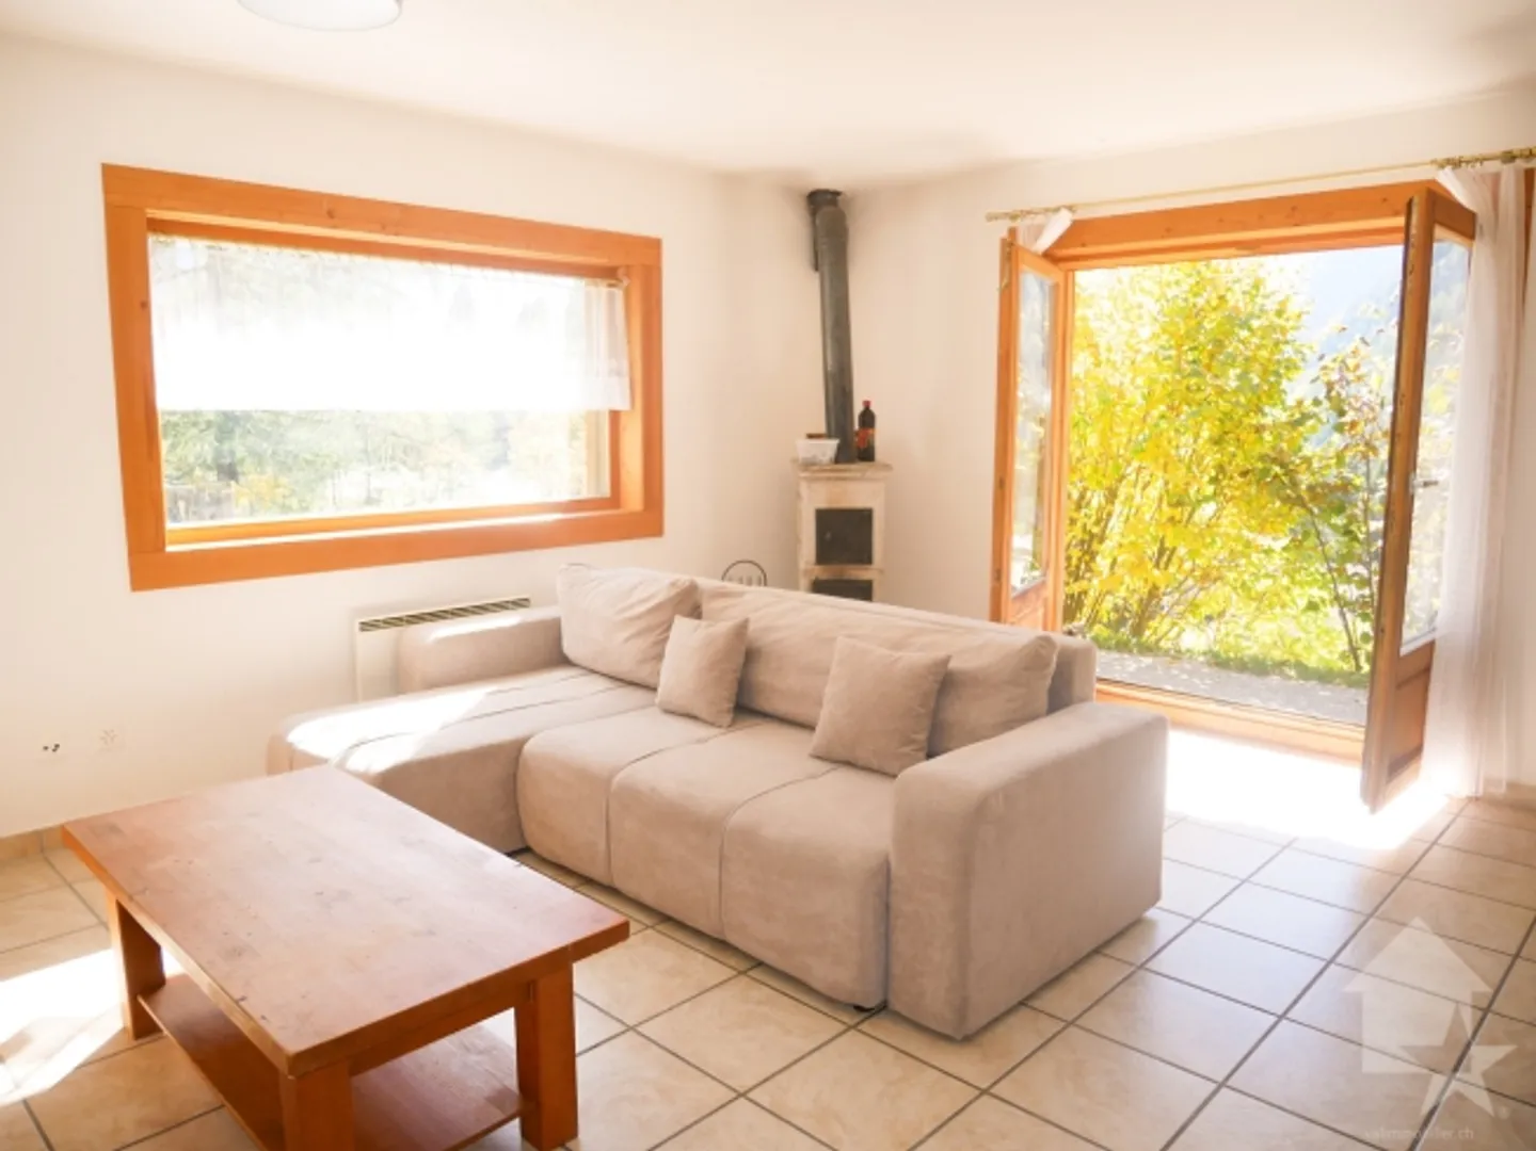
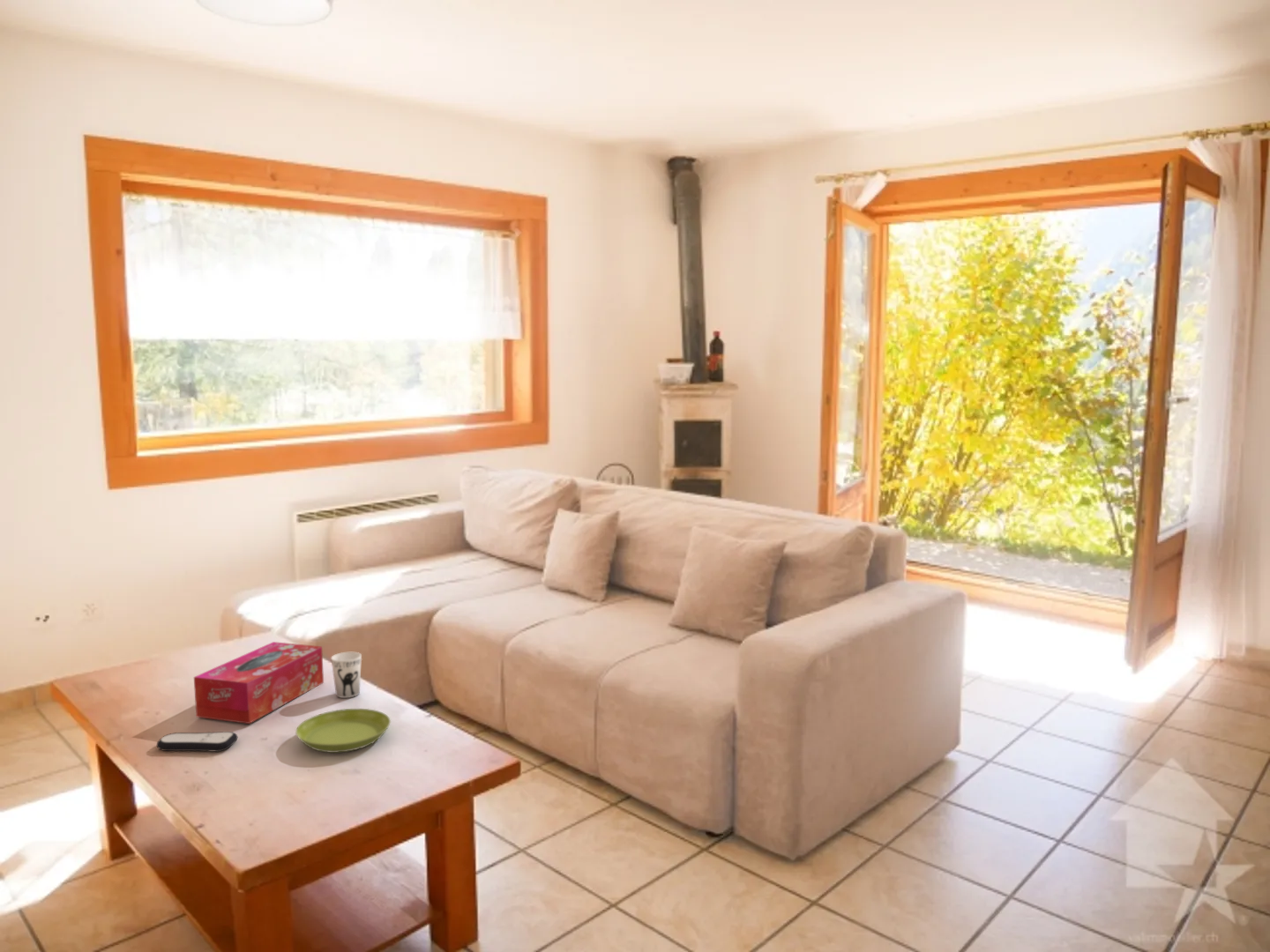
+ remote control [156,731,239,753]
+ tissue box [193,641,325,725]
+ cup [330,651,362,699]
+ saucer [295,708,392,754]
